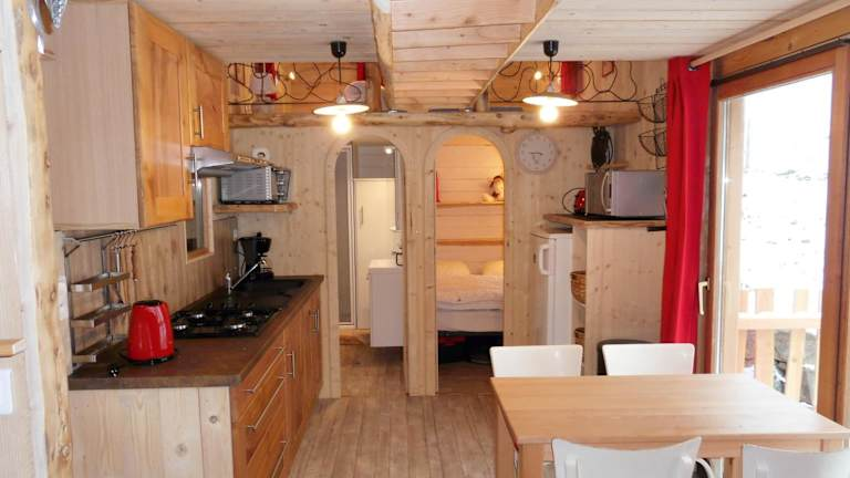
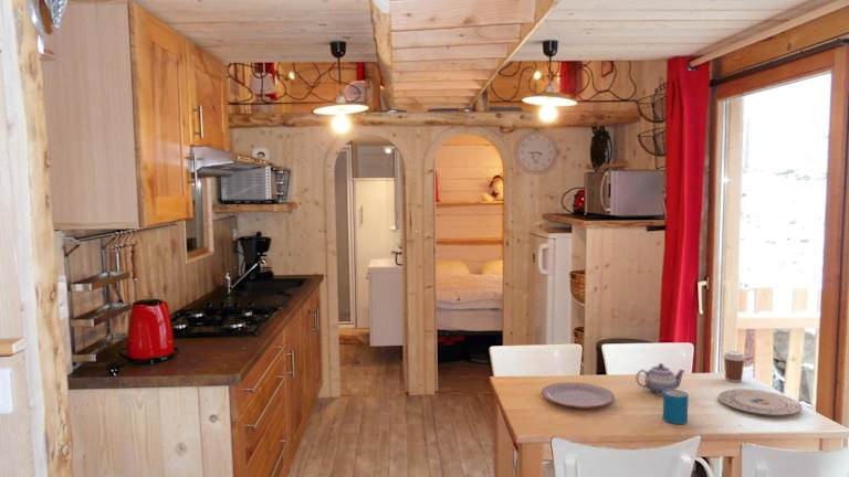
+ plate [717,389,803,418]
+ plate [541,381,616,410]
+ teapot [635,362,686,396]
+ mug [662,389,689,425]
+ coffee cup [722,349,747,383]
